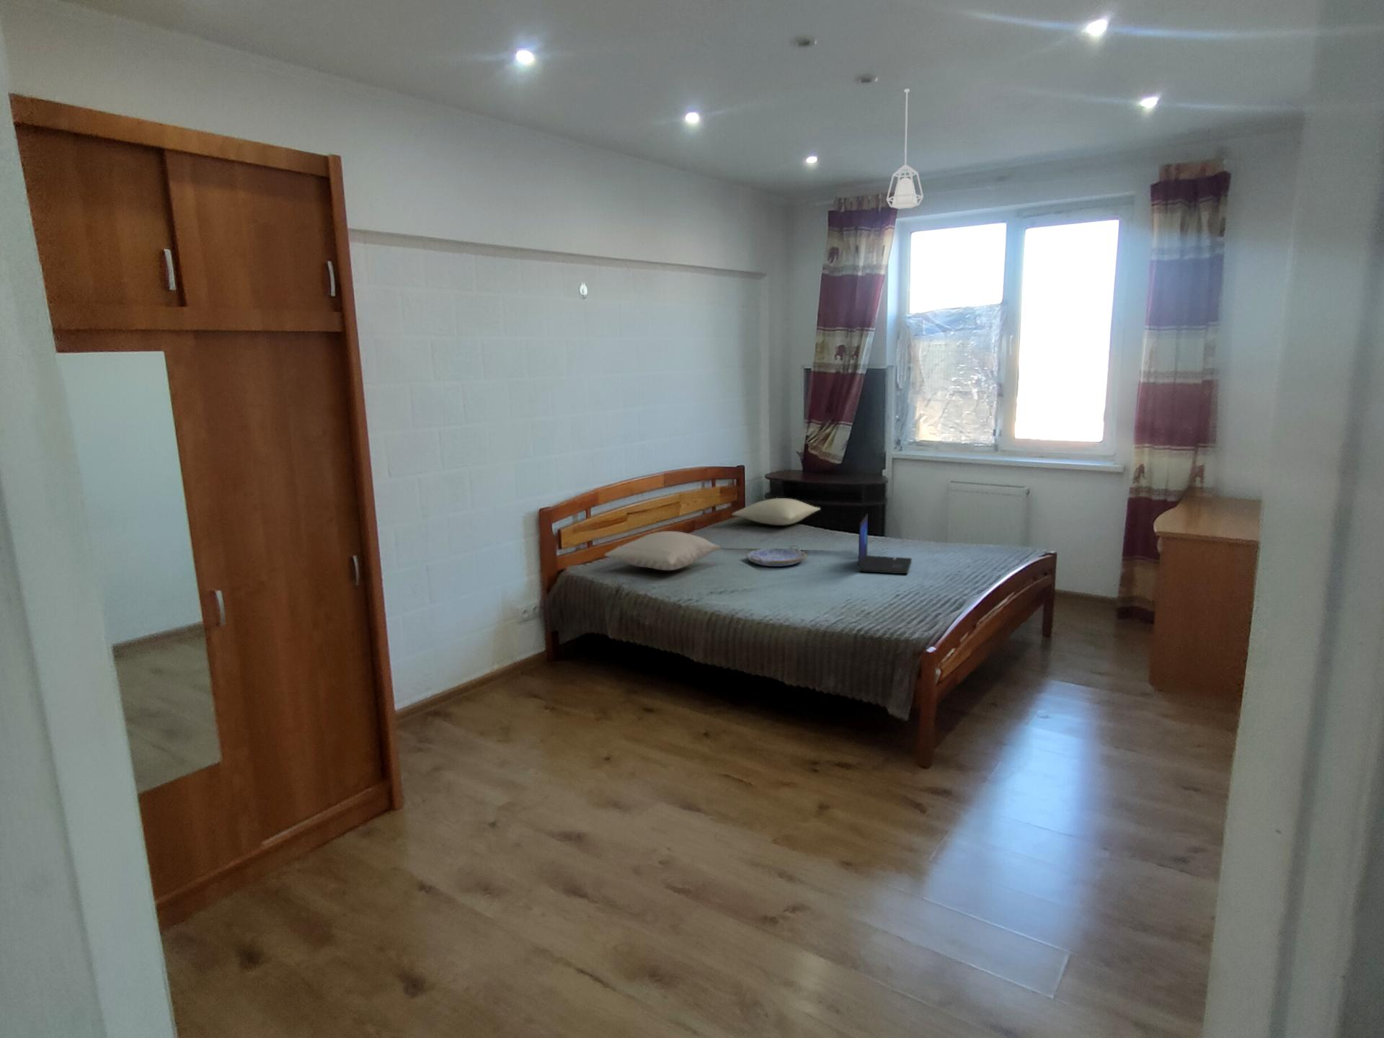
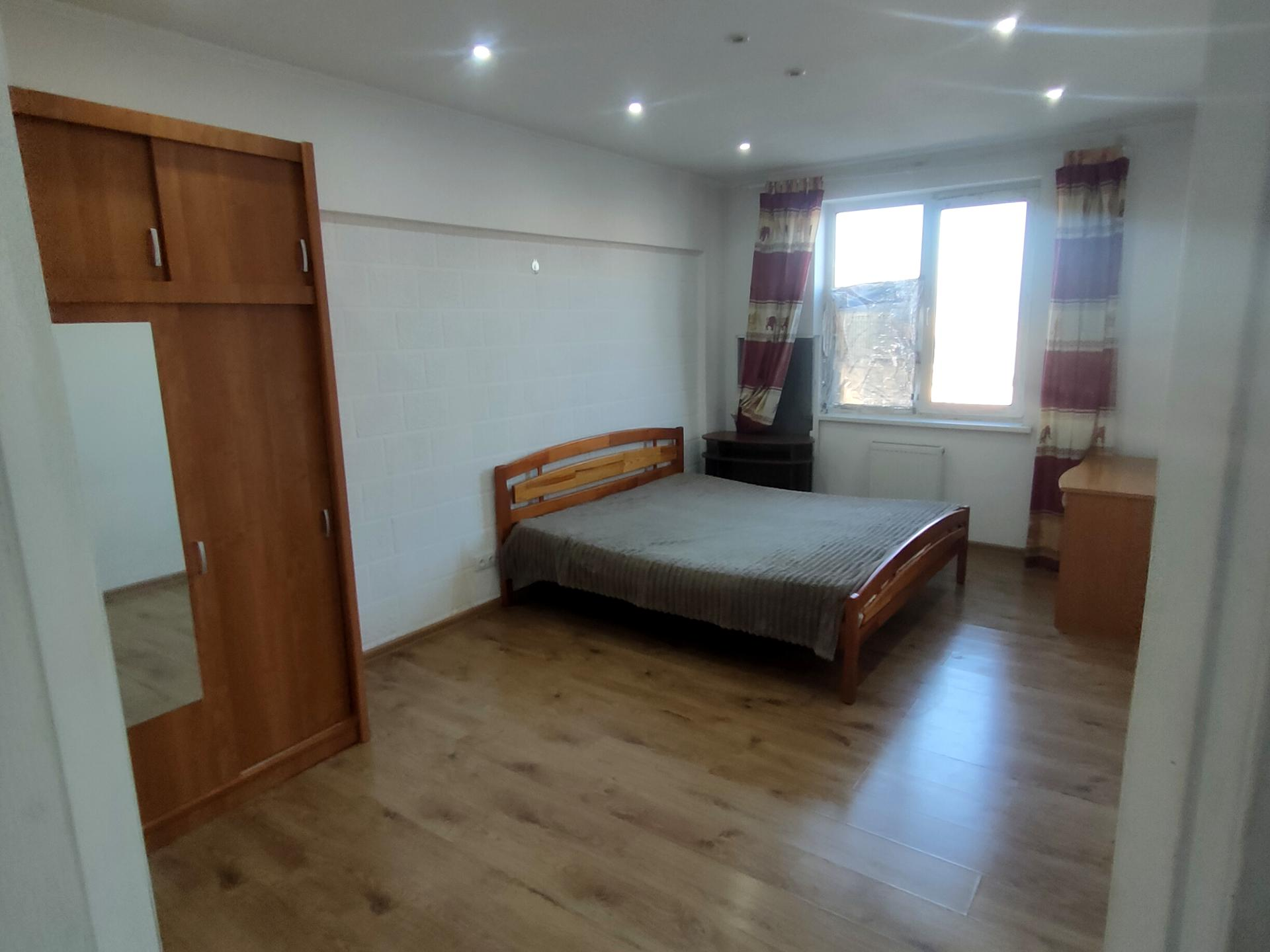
- pillow [604,531,720,571]
- serving tray [745,543,806,567]
- pendant lamp [886,88,924,209]
- pillow [731,497,821,527]
- laptop [857,512,912,575]
